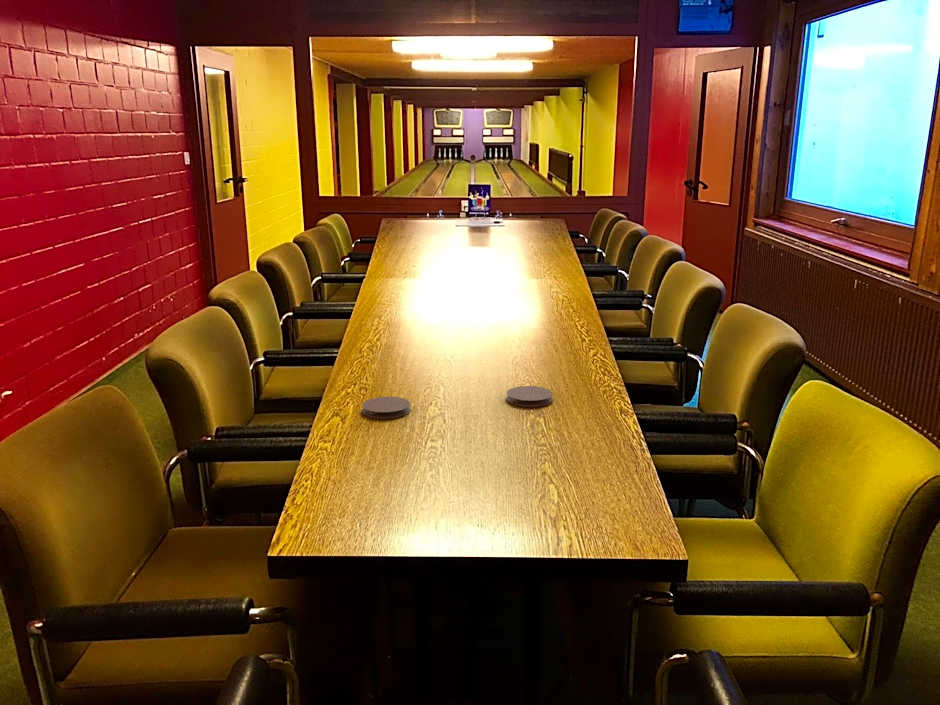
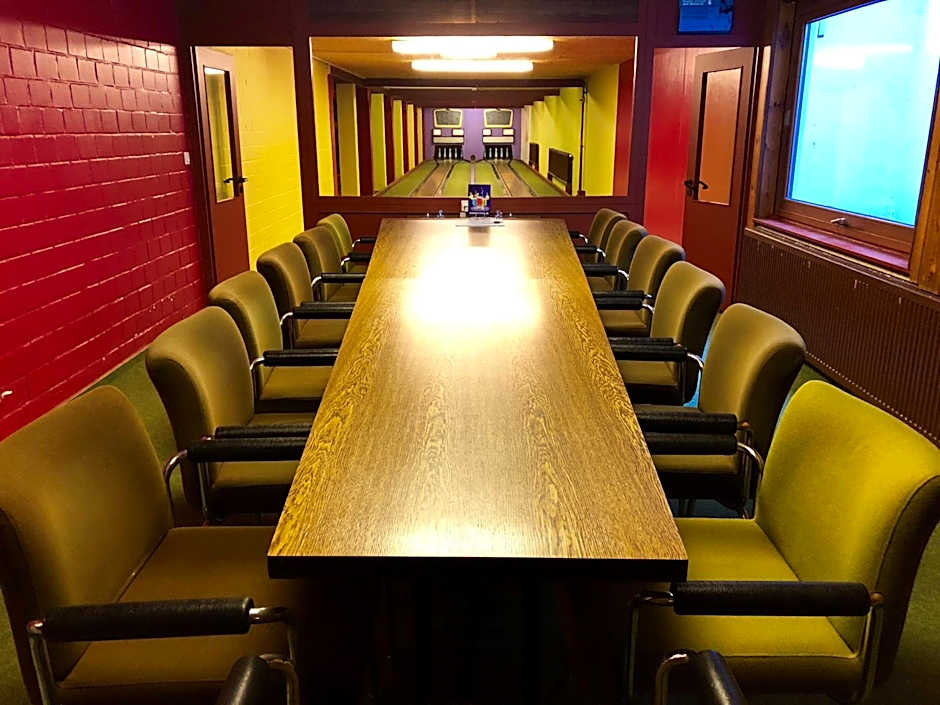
- coaster [361,395,411,420]
- coaster [506,385,554,408]
